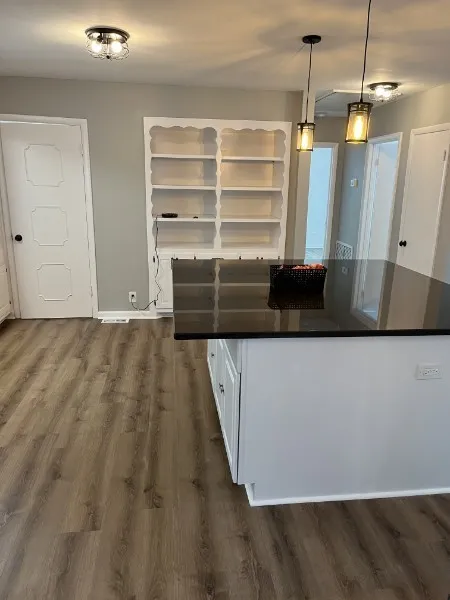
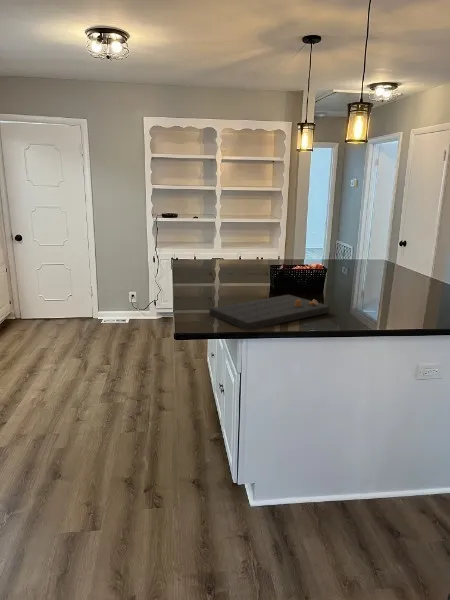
+ cutting board [208,294,331,331]
